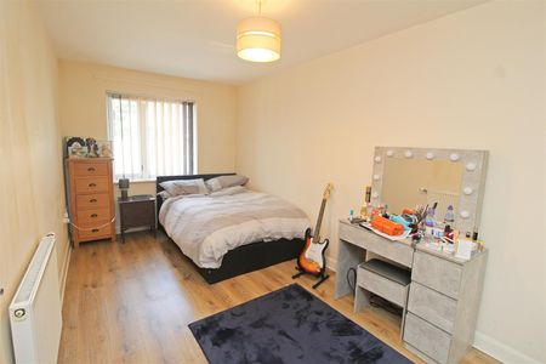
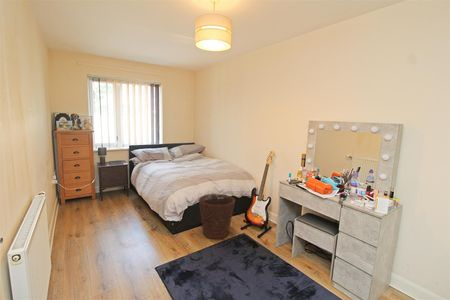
+ basket [198,193,236,240]
